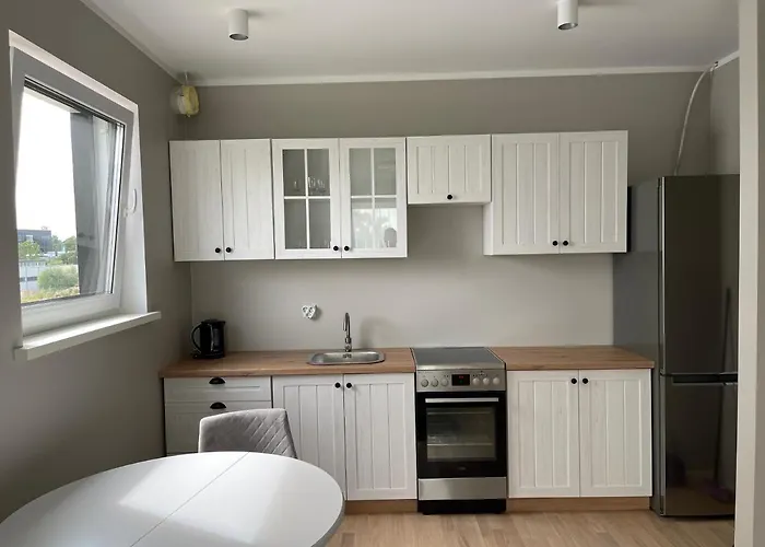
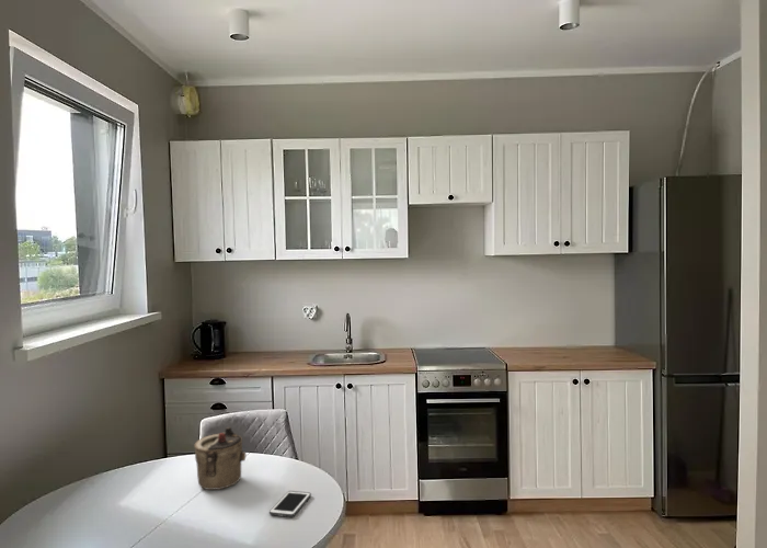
+ teapot [193,425,247,491]
+ cell phone [268,490,312,518]
